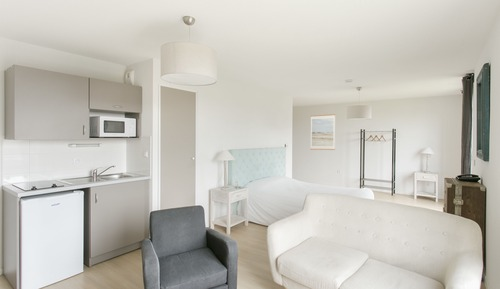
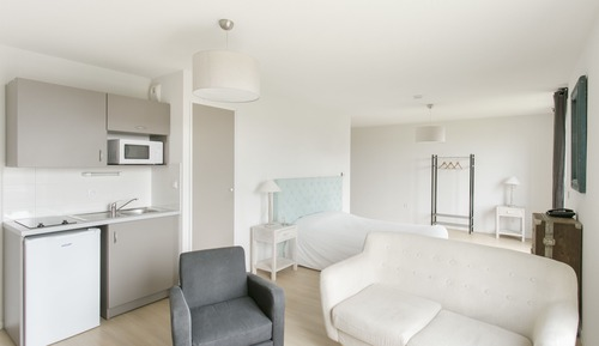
- wall art [310,113,336,151]
